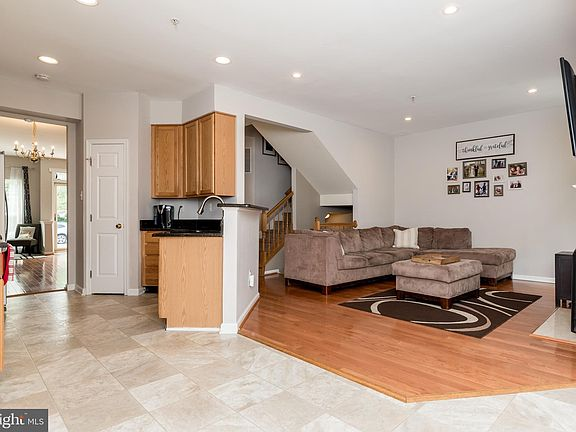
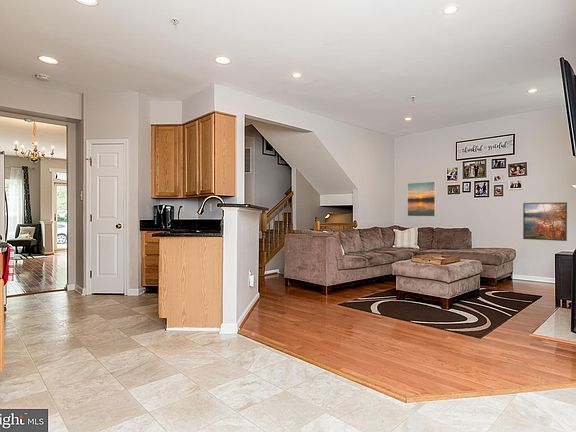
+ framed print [406,181,437,217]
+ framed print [522,201,568,242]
